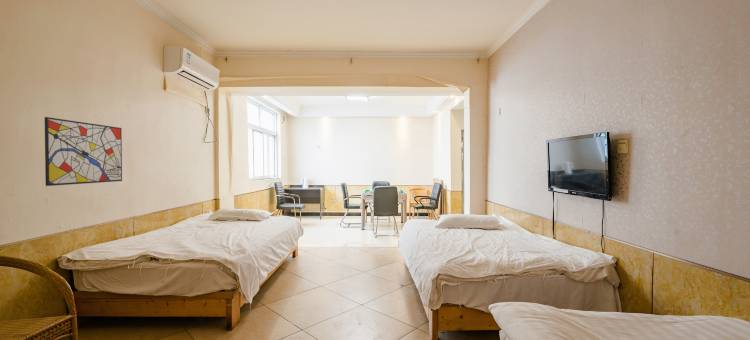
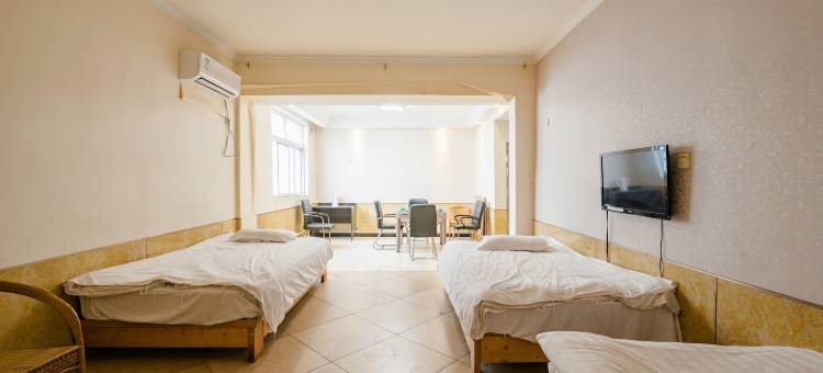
- wall art [44,116,123,187]
